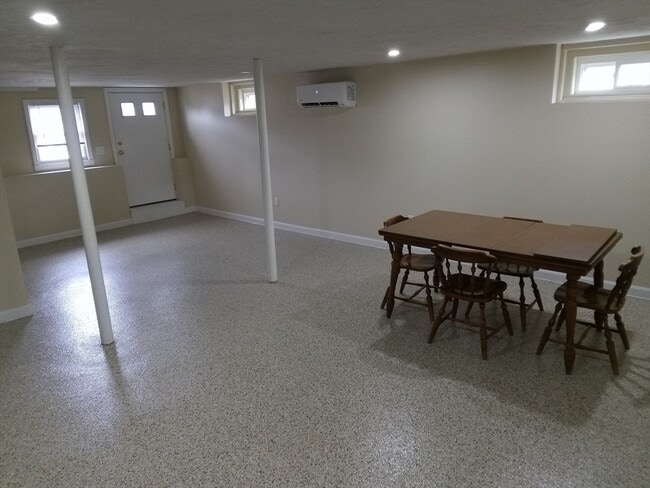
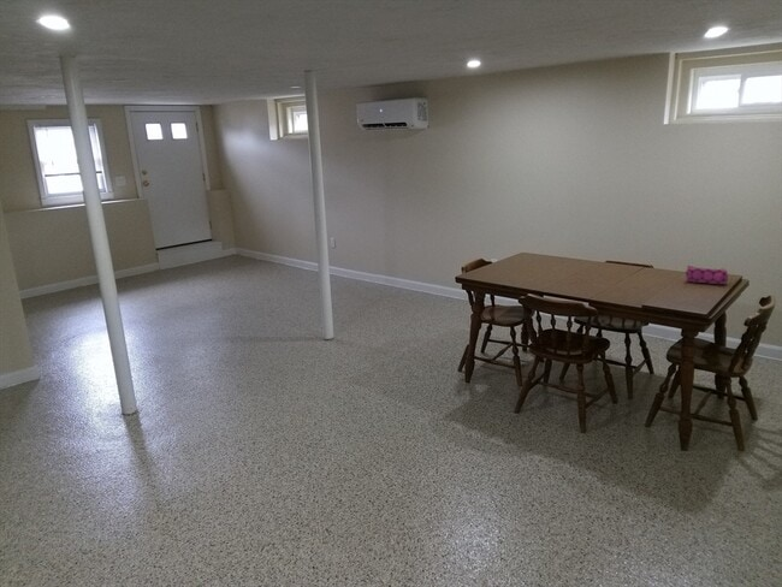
+ pencil case [685,263,729,285]
